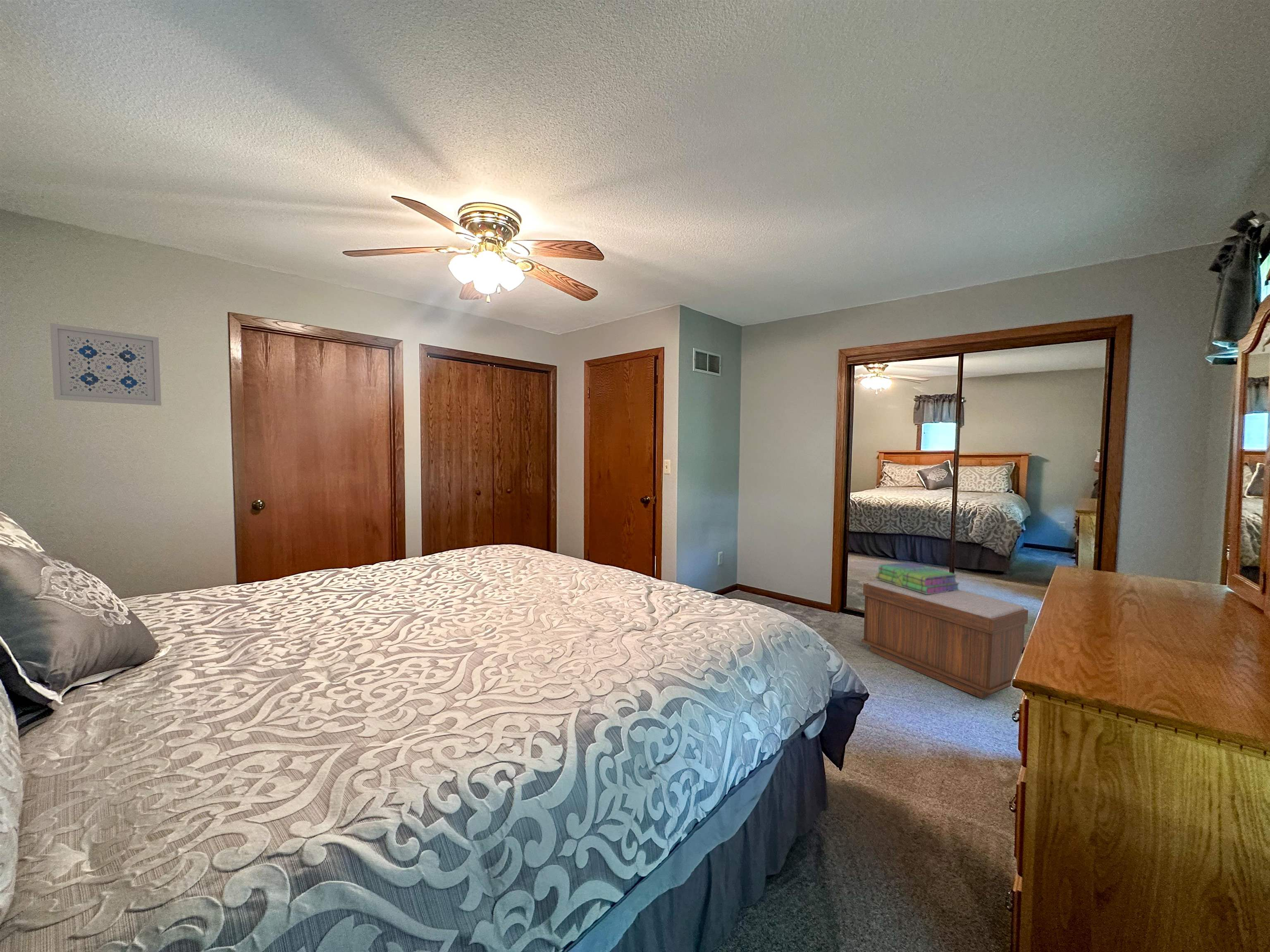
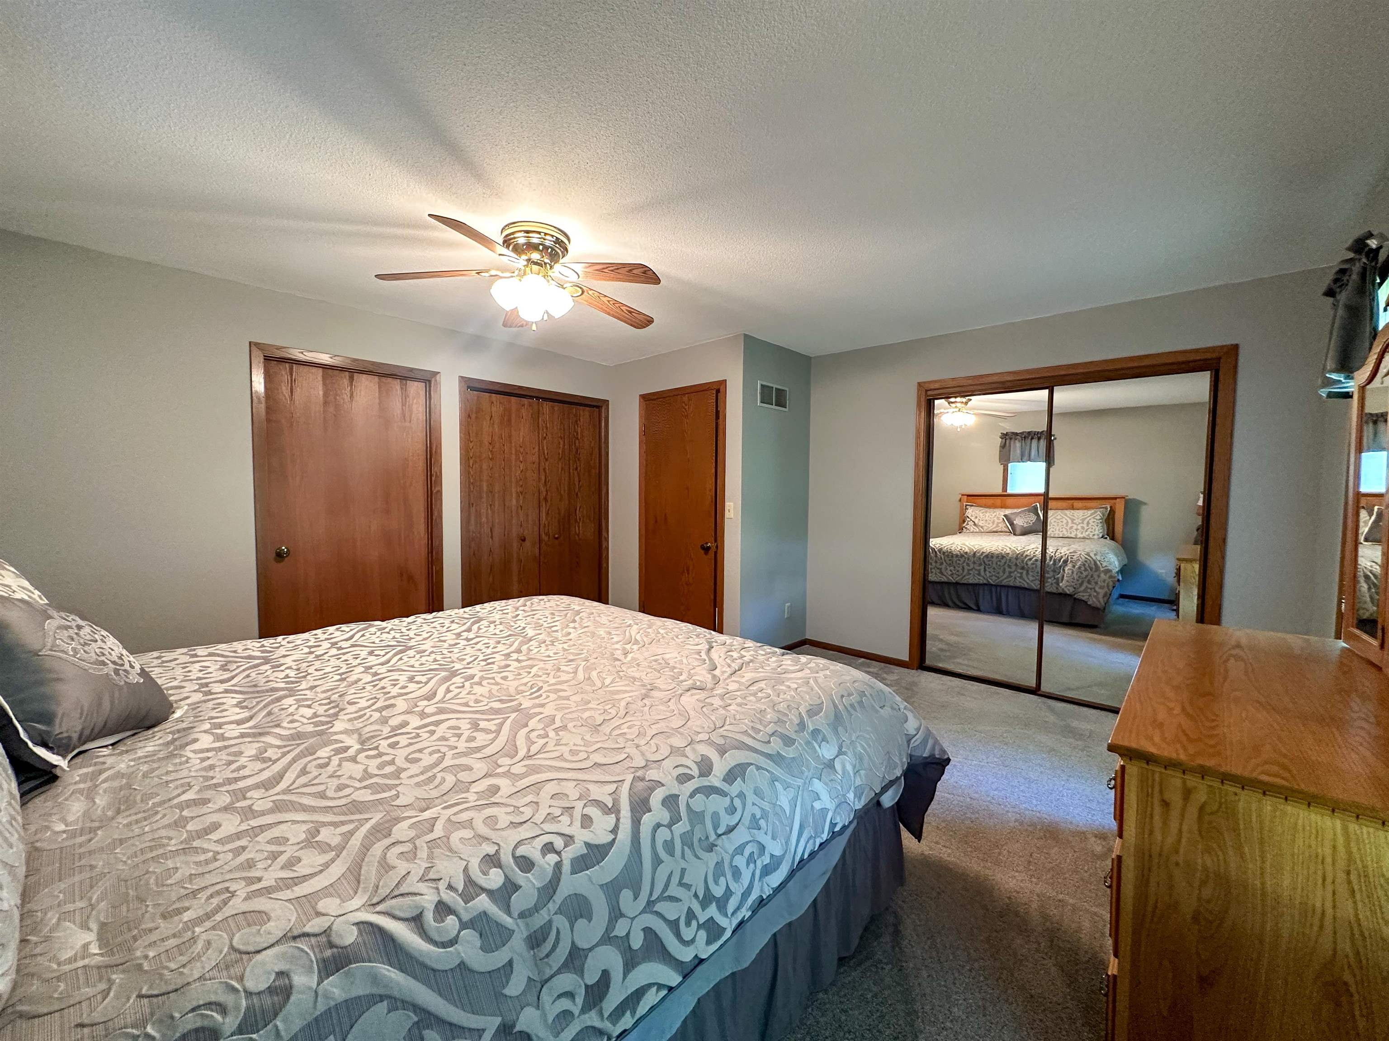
- stack of books [875,562,960,594]
- wall art [50,323,162,406]
- bench [861,579,1029,699]
